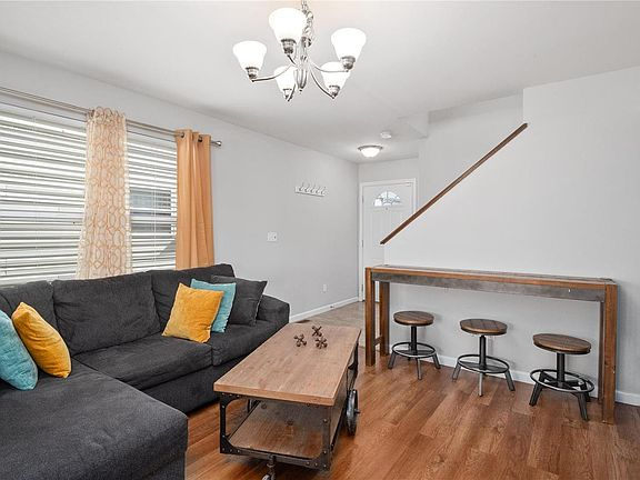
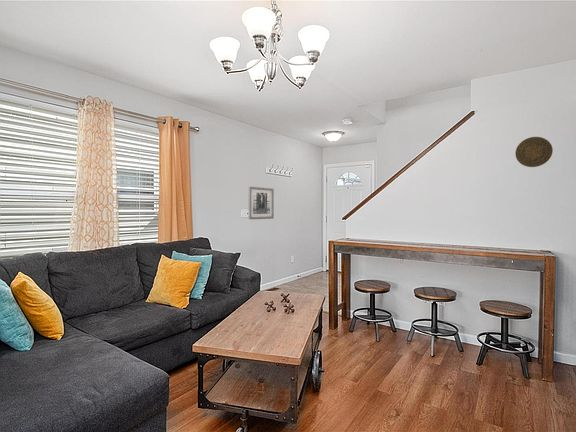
+ decorative plate [514,136,554,168]
+ wall art [248,186,275,220]
